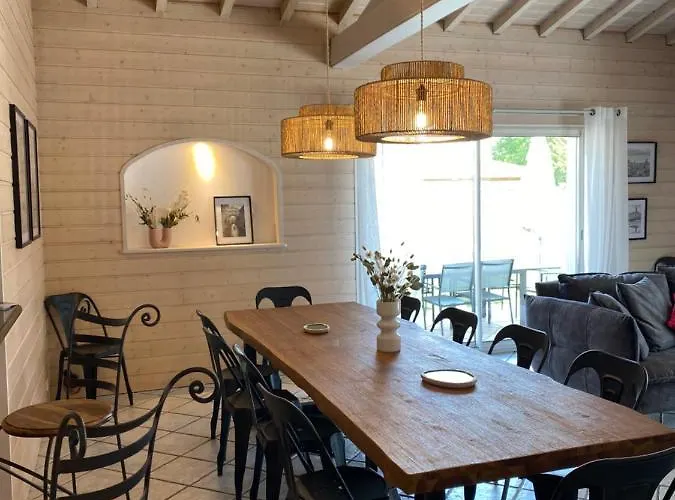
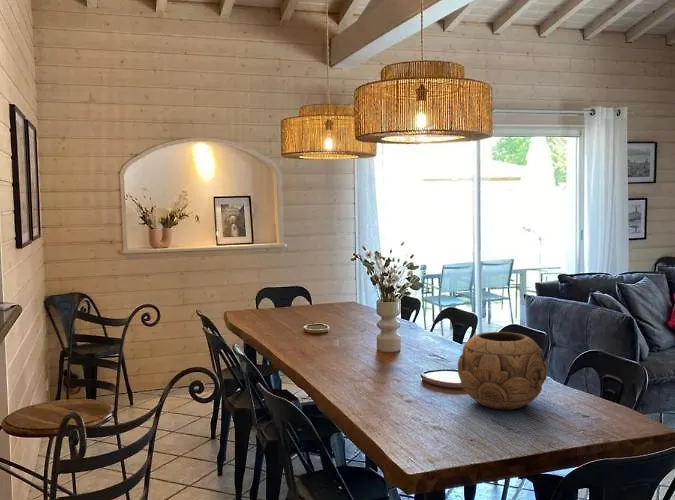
+ decorative bowl [457,331,548,410]
